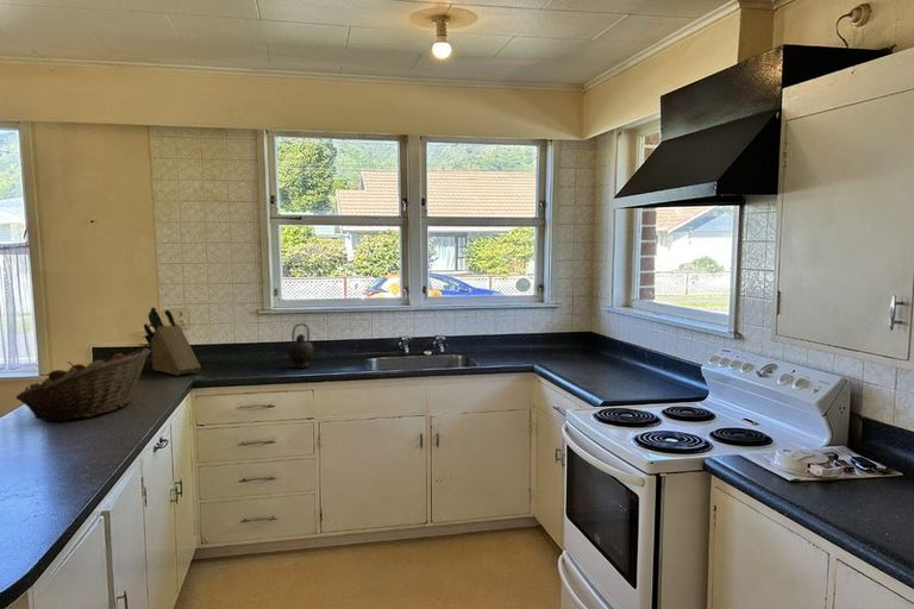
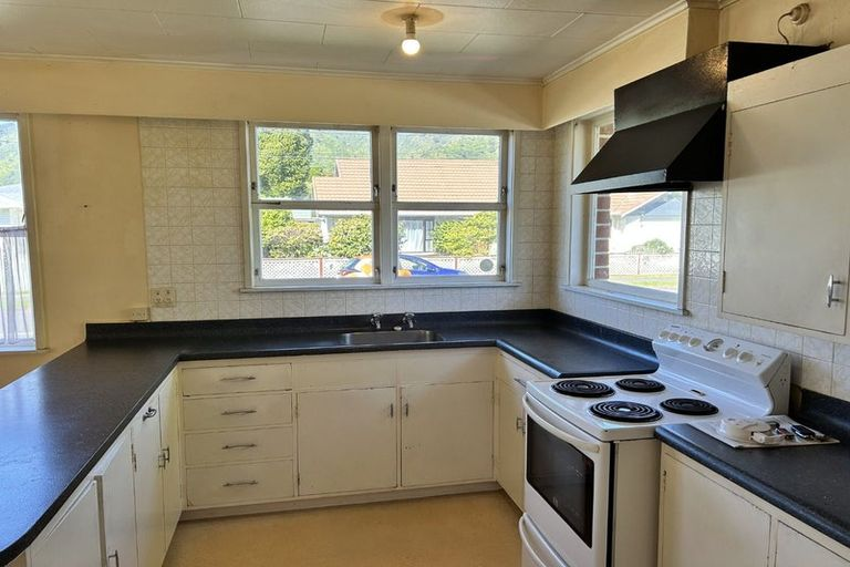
- teapot [287,322,320,369]
- knife block [143,306,202,377]
- fruit basket [14,347,151,422]
